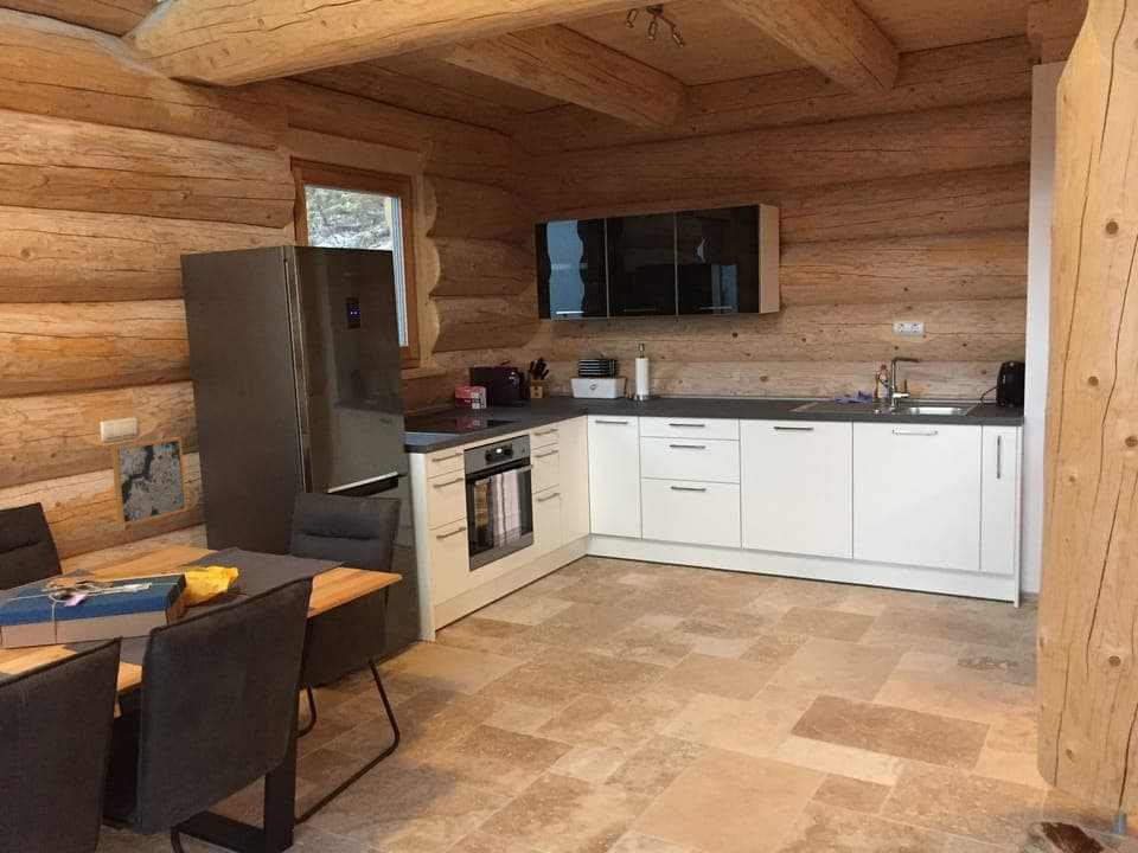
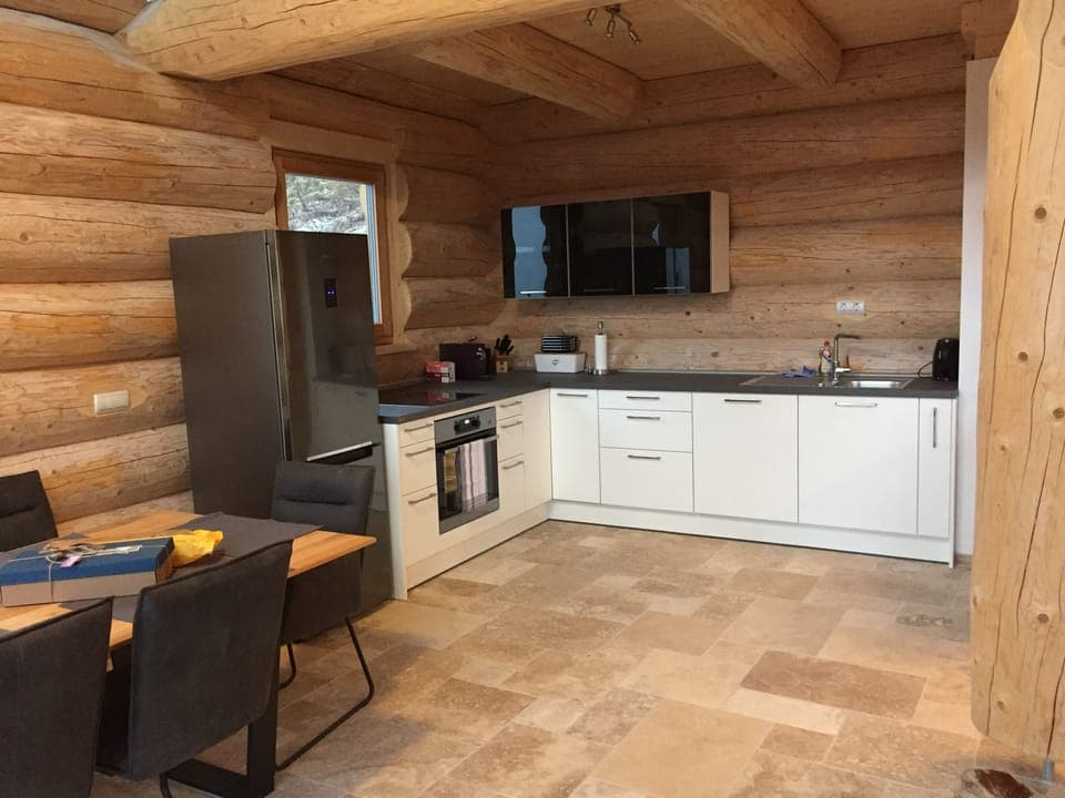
- wall art [110,436,188,527]
